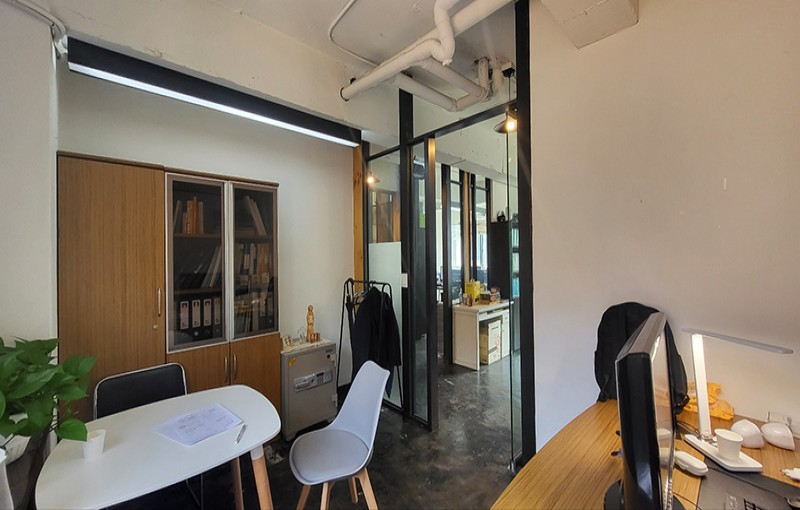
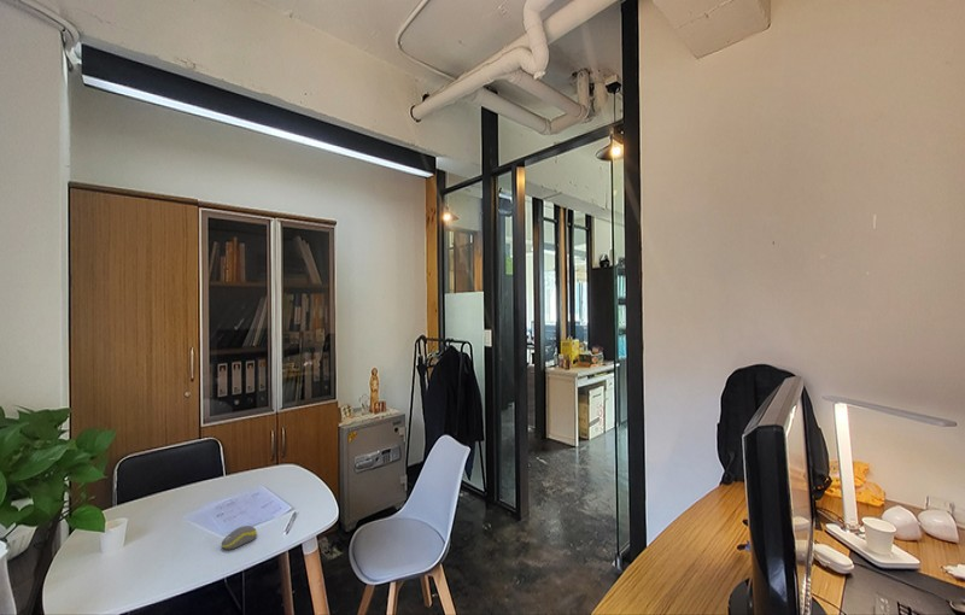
+ computer mouse [220,525,258,551]
